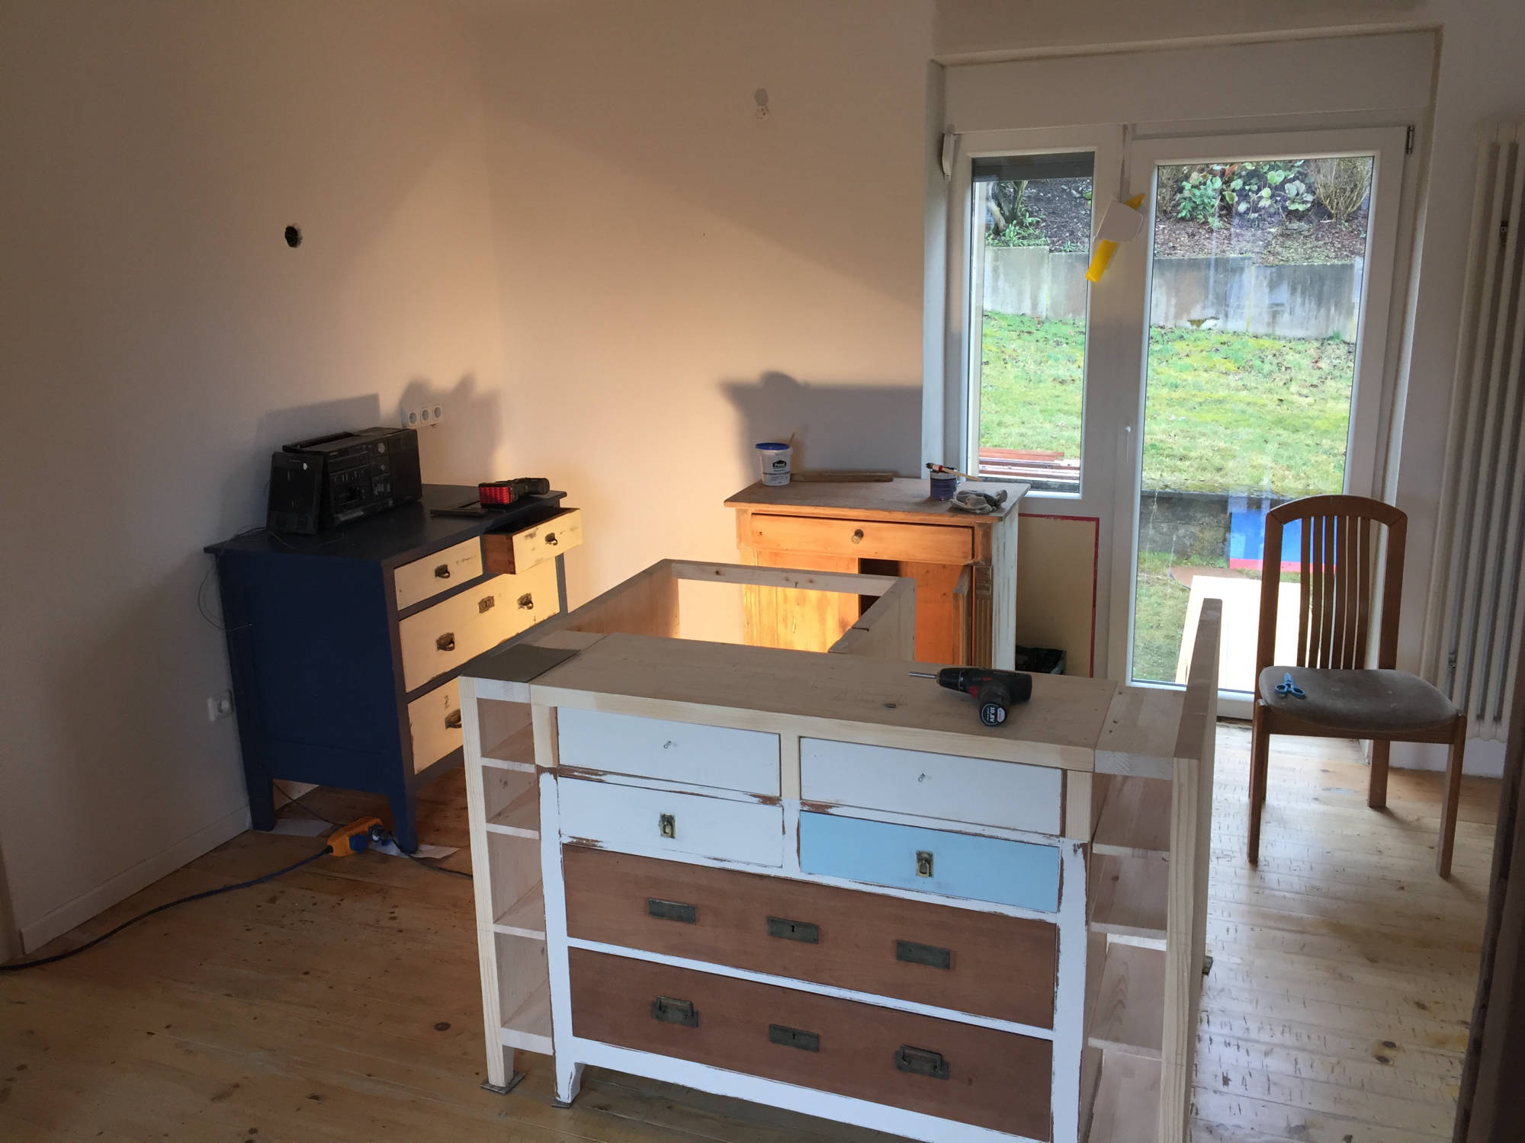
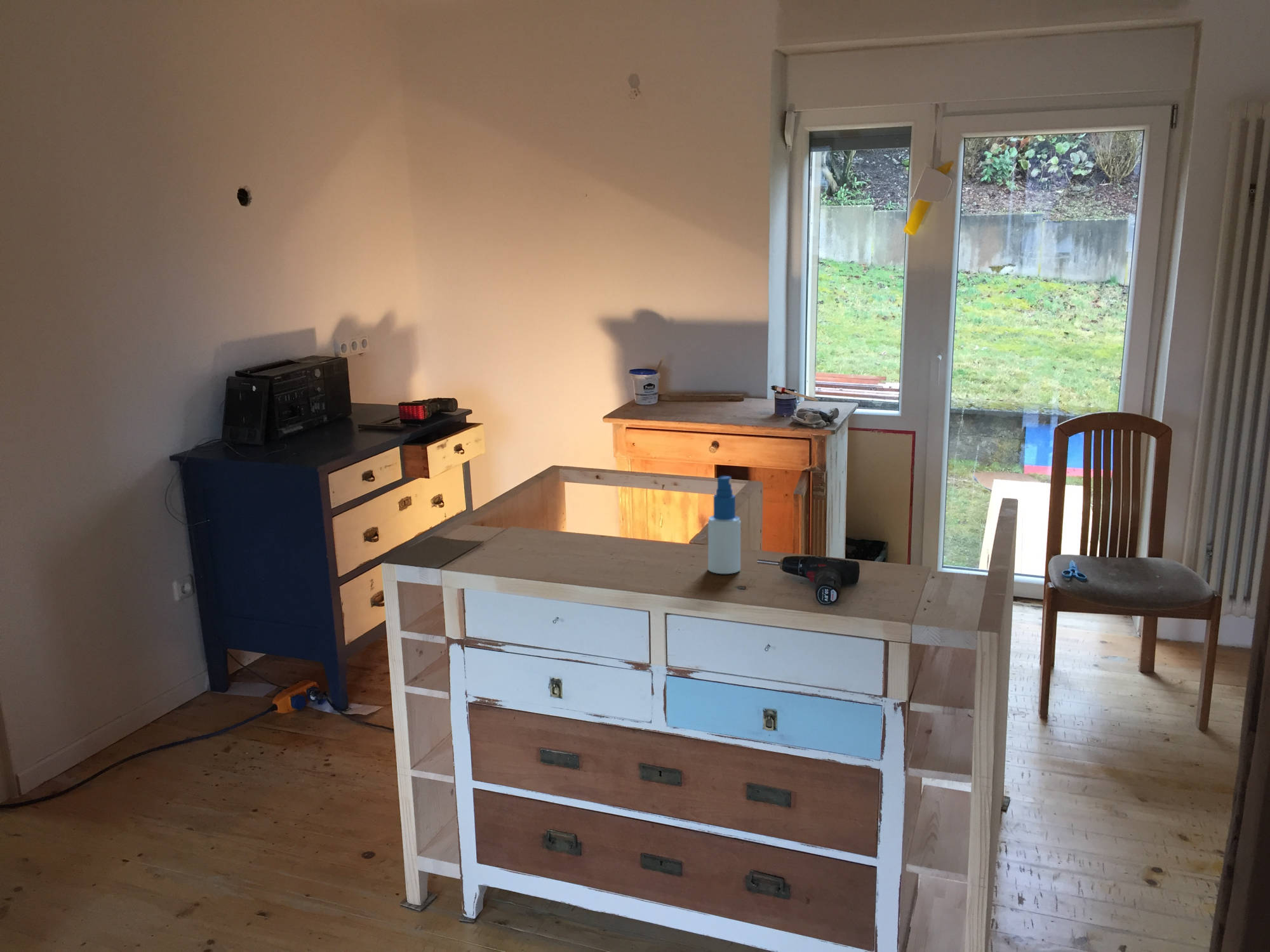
+ spray bottle [707,475,741,574]
